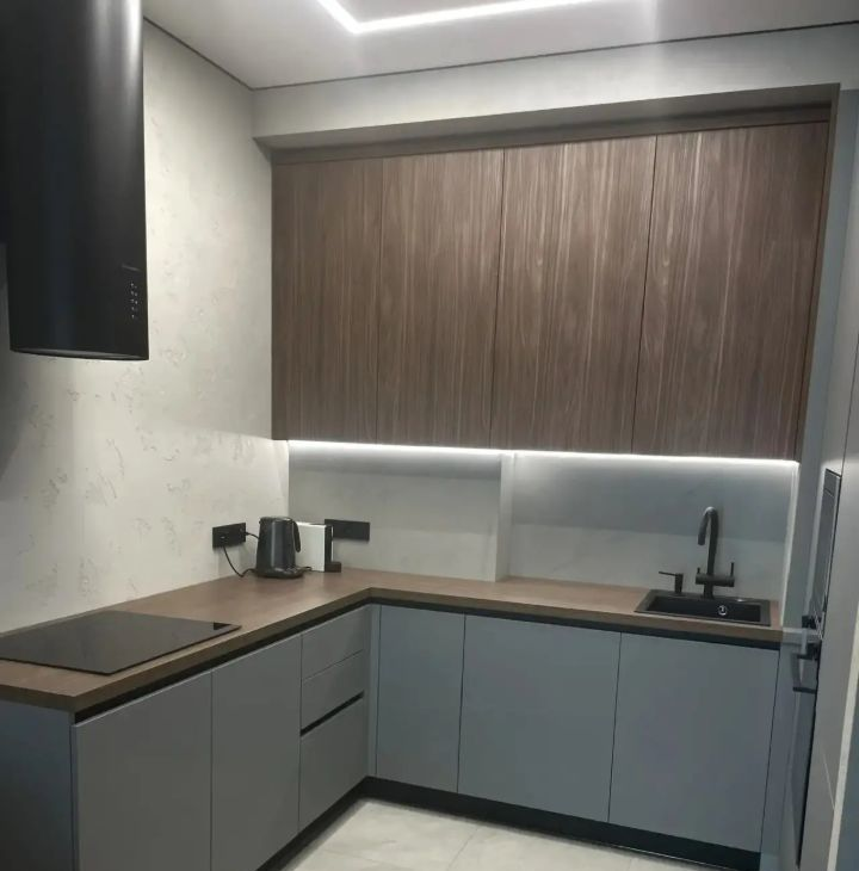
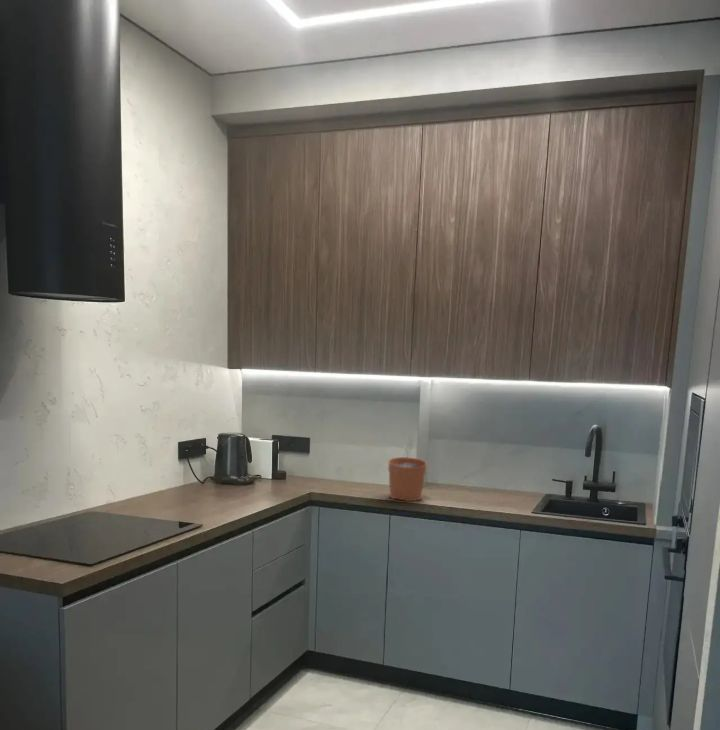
+ plant pot [387,444,428,502]
